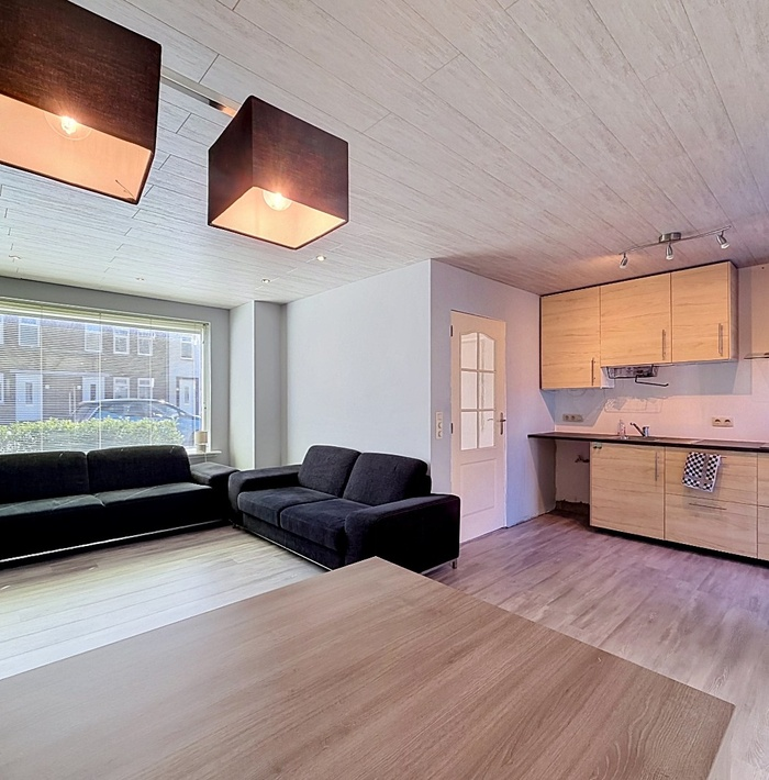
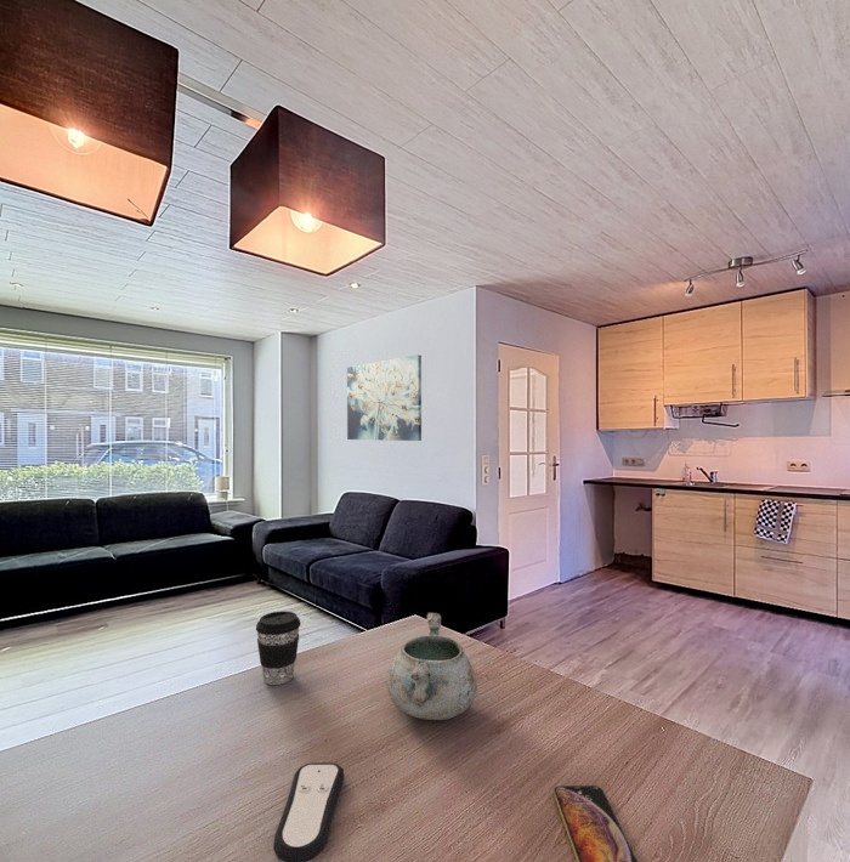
+ remote control [272,761,346,862]
+ decorative bowl [386,612,478,721]
+ wall art [346,355,423,442]
+ smartphone [552,784,639,862]
+ coffee cup [255,609,301,686]
